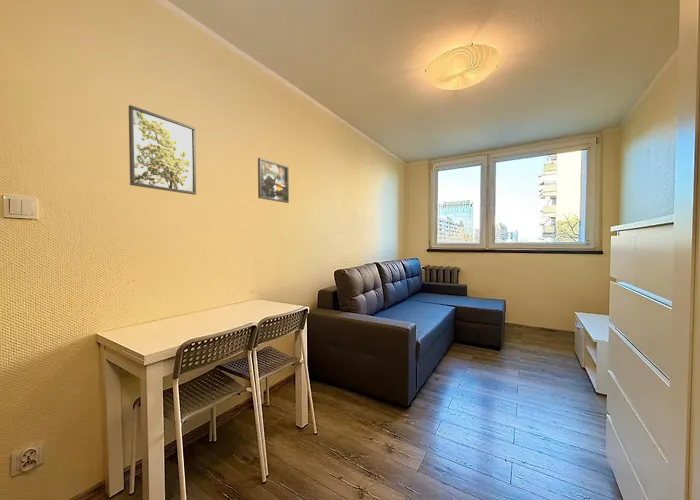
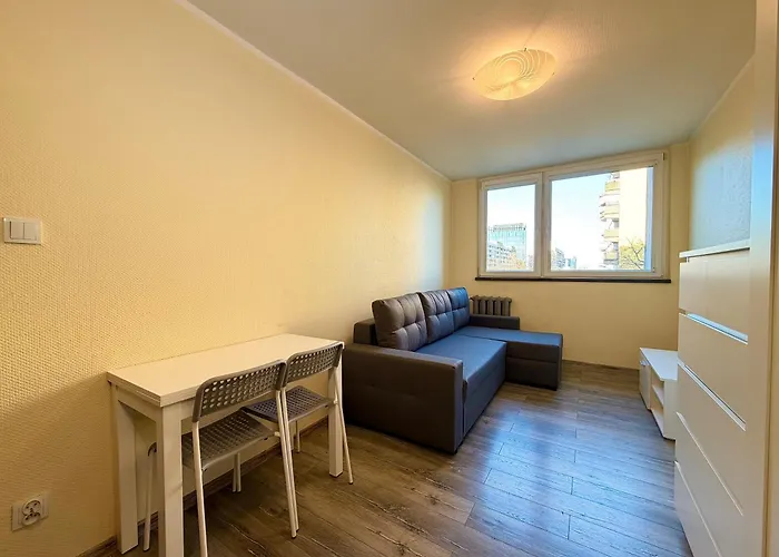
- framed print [257,157,290,204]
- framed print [127,104,197,196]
